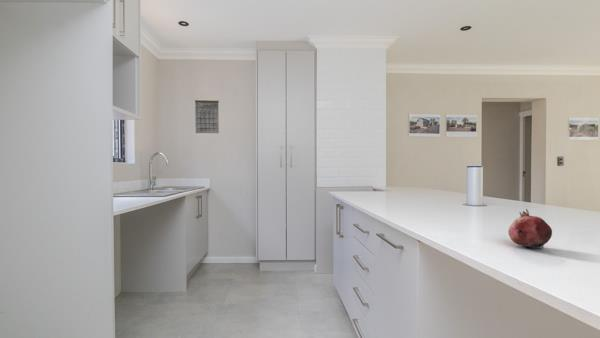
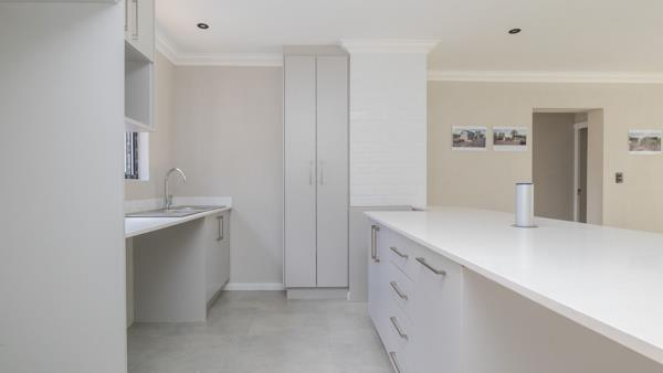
- calendar [194,95,220,134]
- fruit [507,208,553,249]
